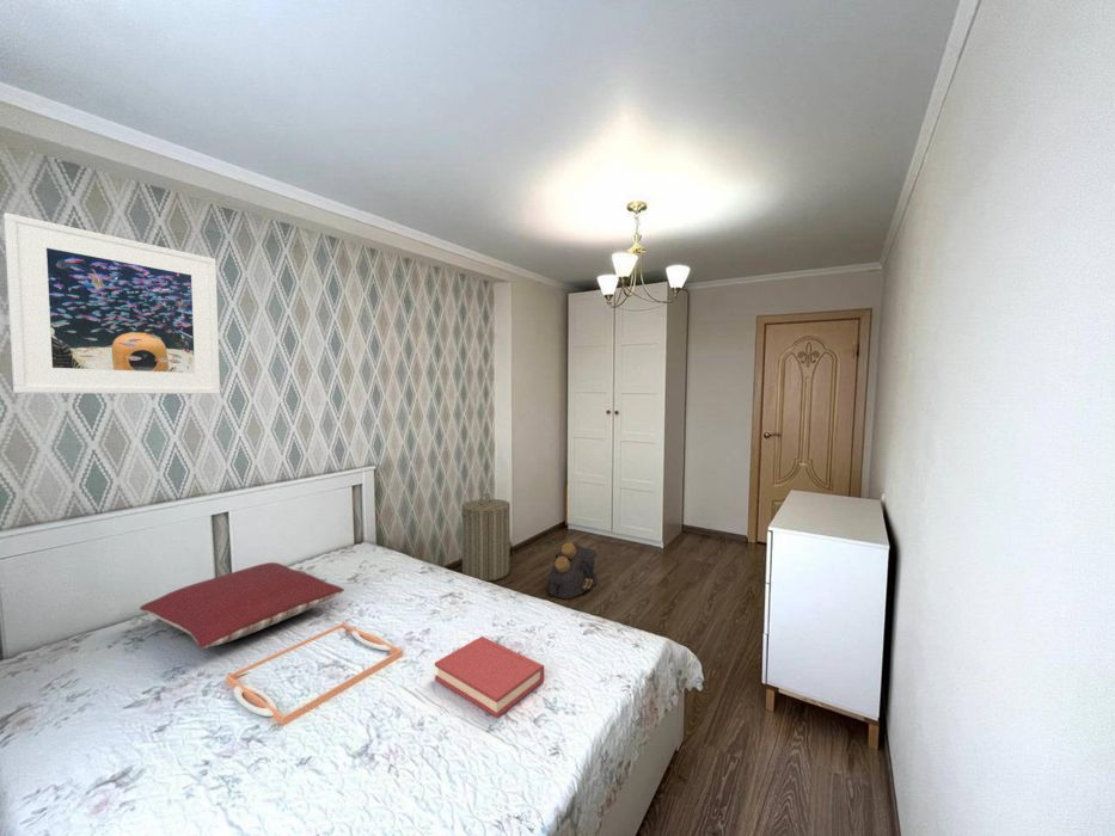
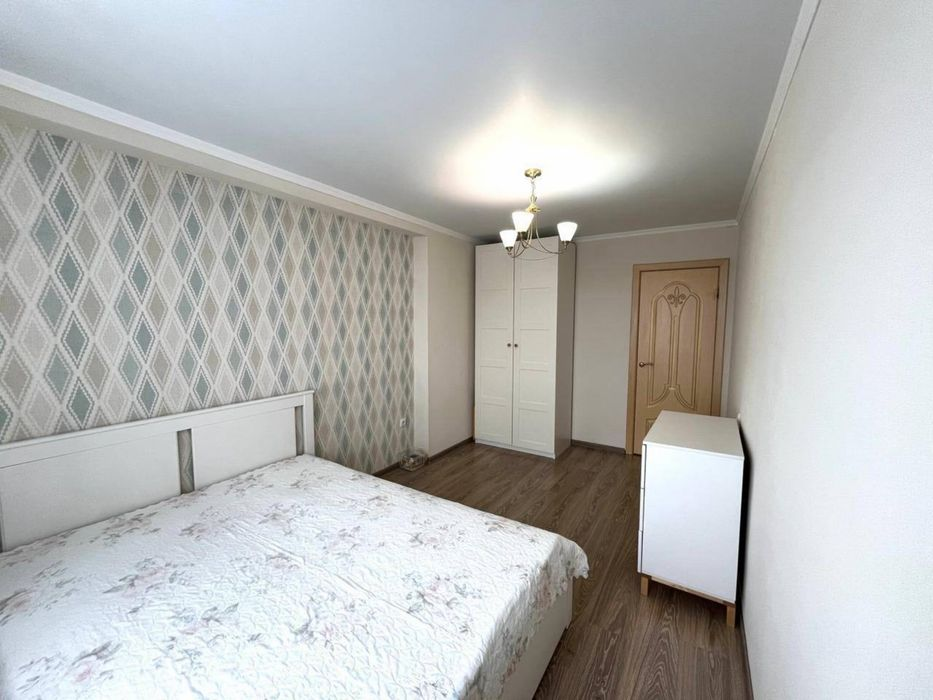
- backpack [549,541,598,601]
- pillow [139,561,345,650]
- serving tray [225,622,404,727]
- hardback book [434,635,545,719]
- laundry hamper [460,492,511,583]
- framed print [2,211,221,395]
